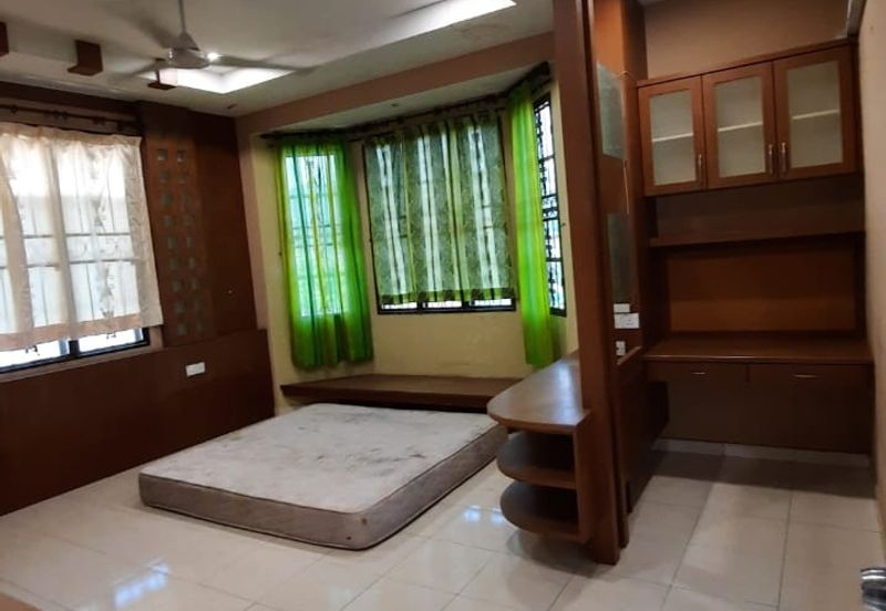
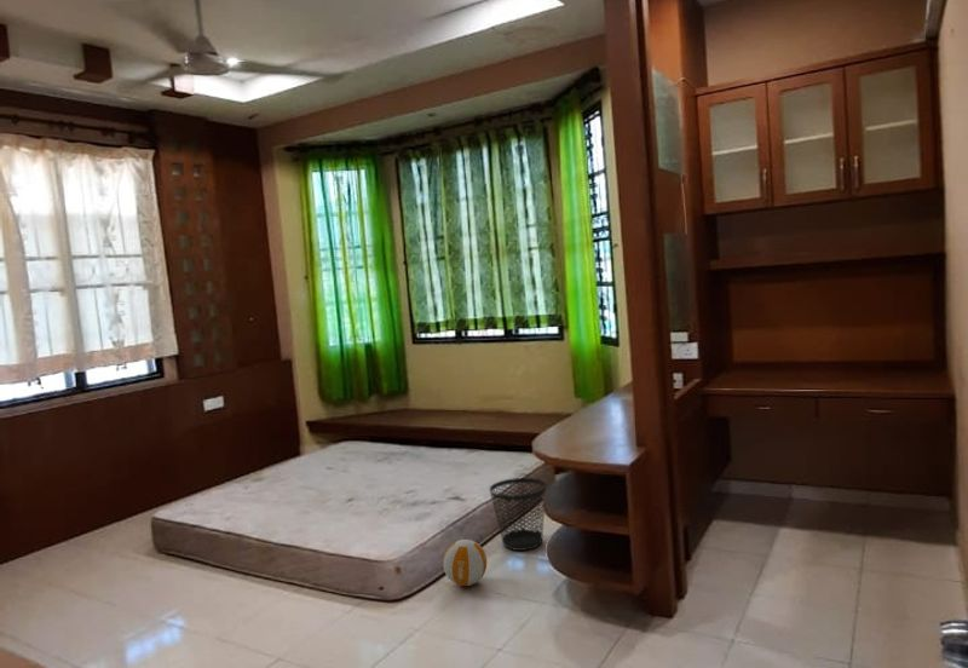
+ volleyball [442,539,488,587]
+ wastebasket [489,477,547,552]
